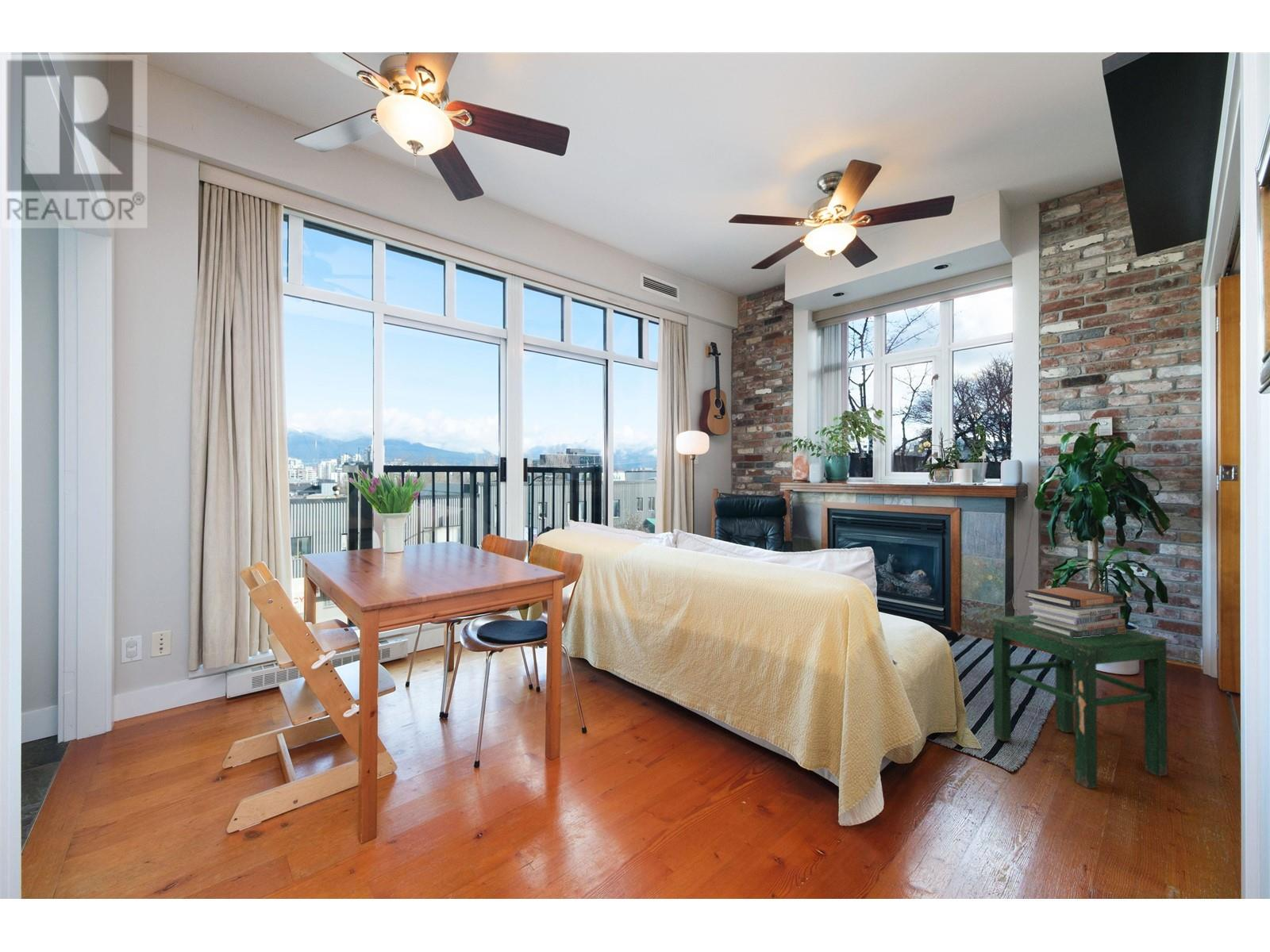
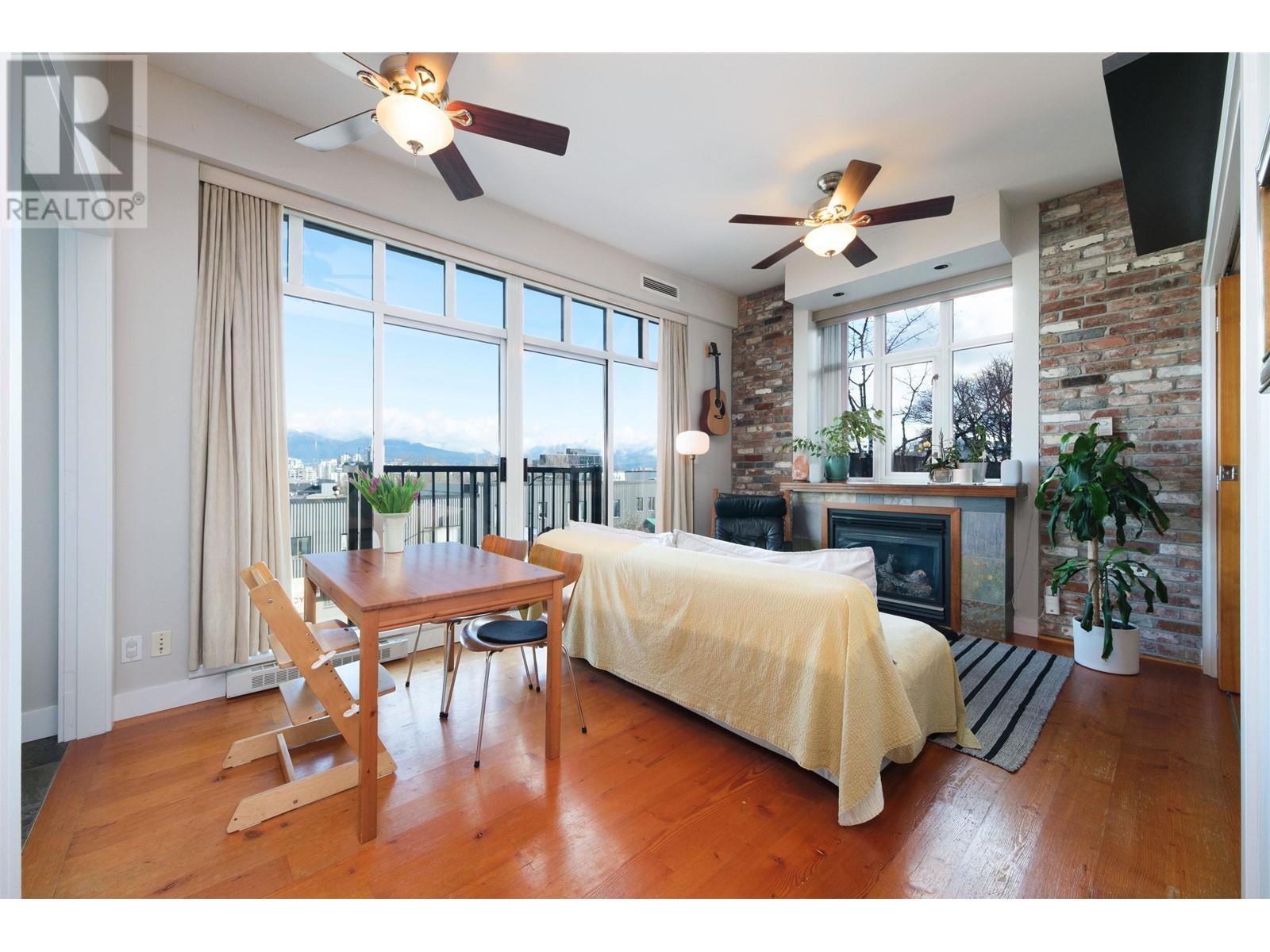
- stool [992,614,1168,789]
- book stack [1024,585,1127,638]
